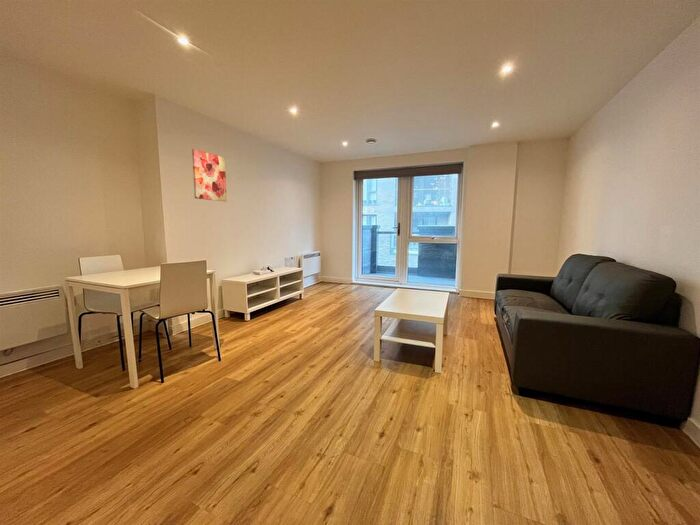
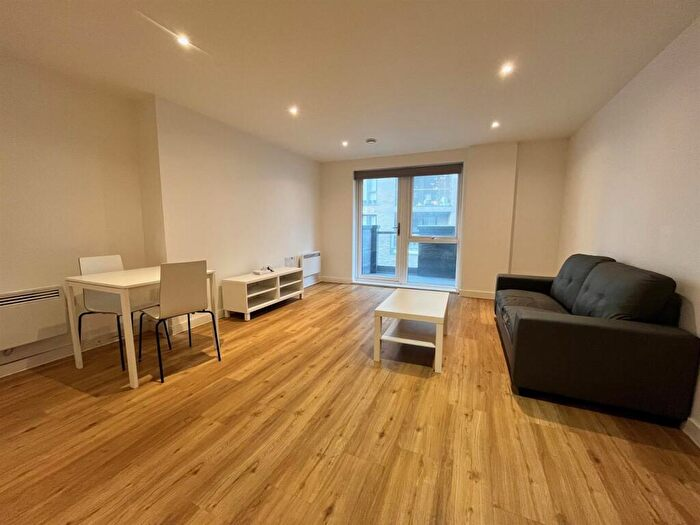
- wall art [191,148,228,203]
